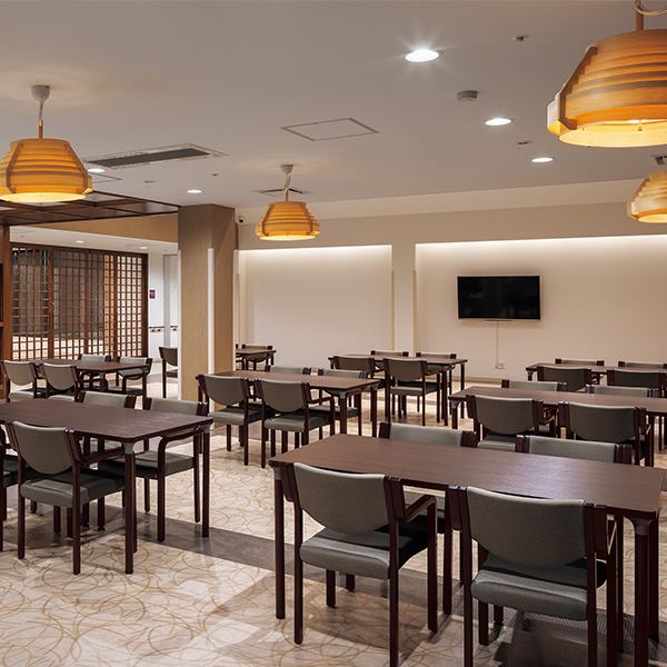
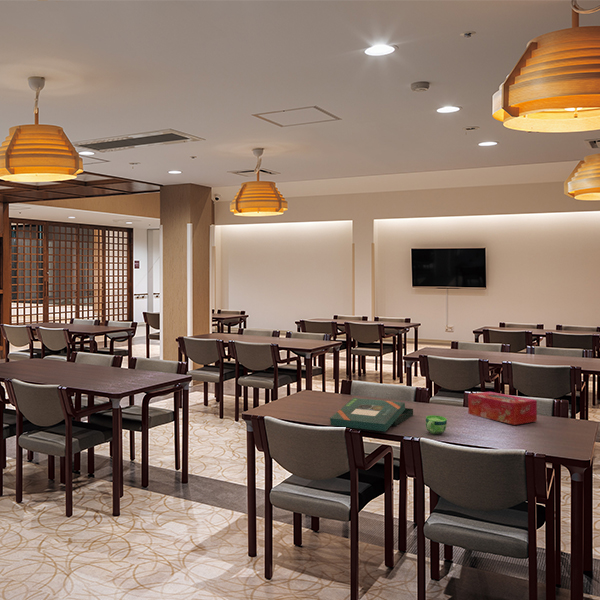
+ cup [425,414,448,435]
+ board game [329,397,414,432]
+ tissue box [467,391,538,426]
